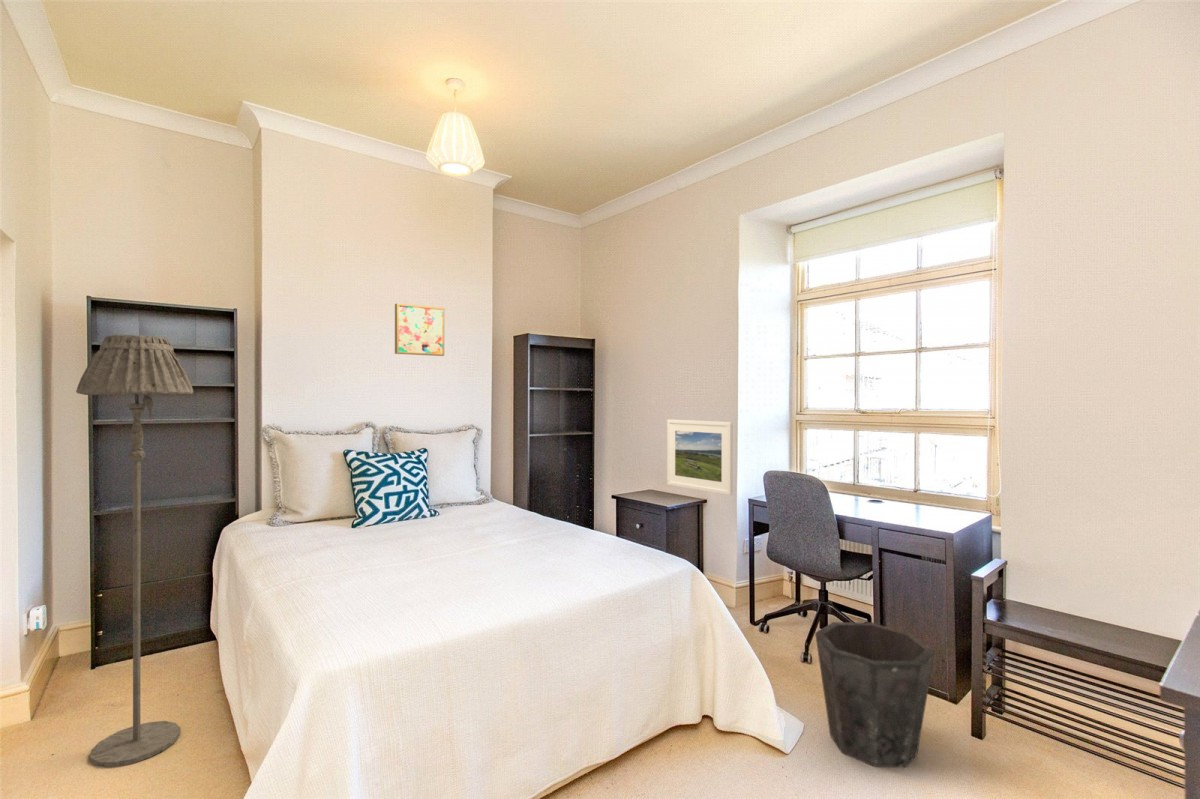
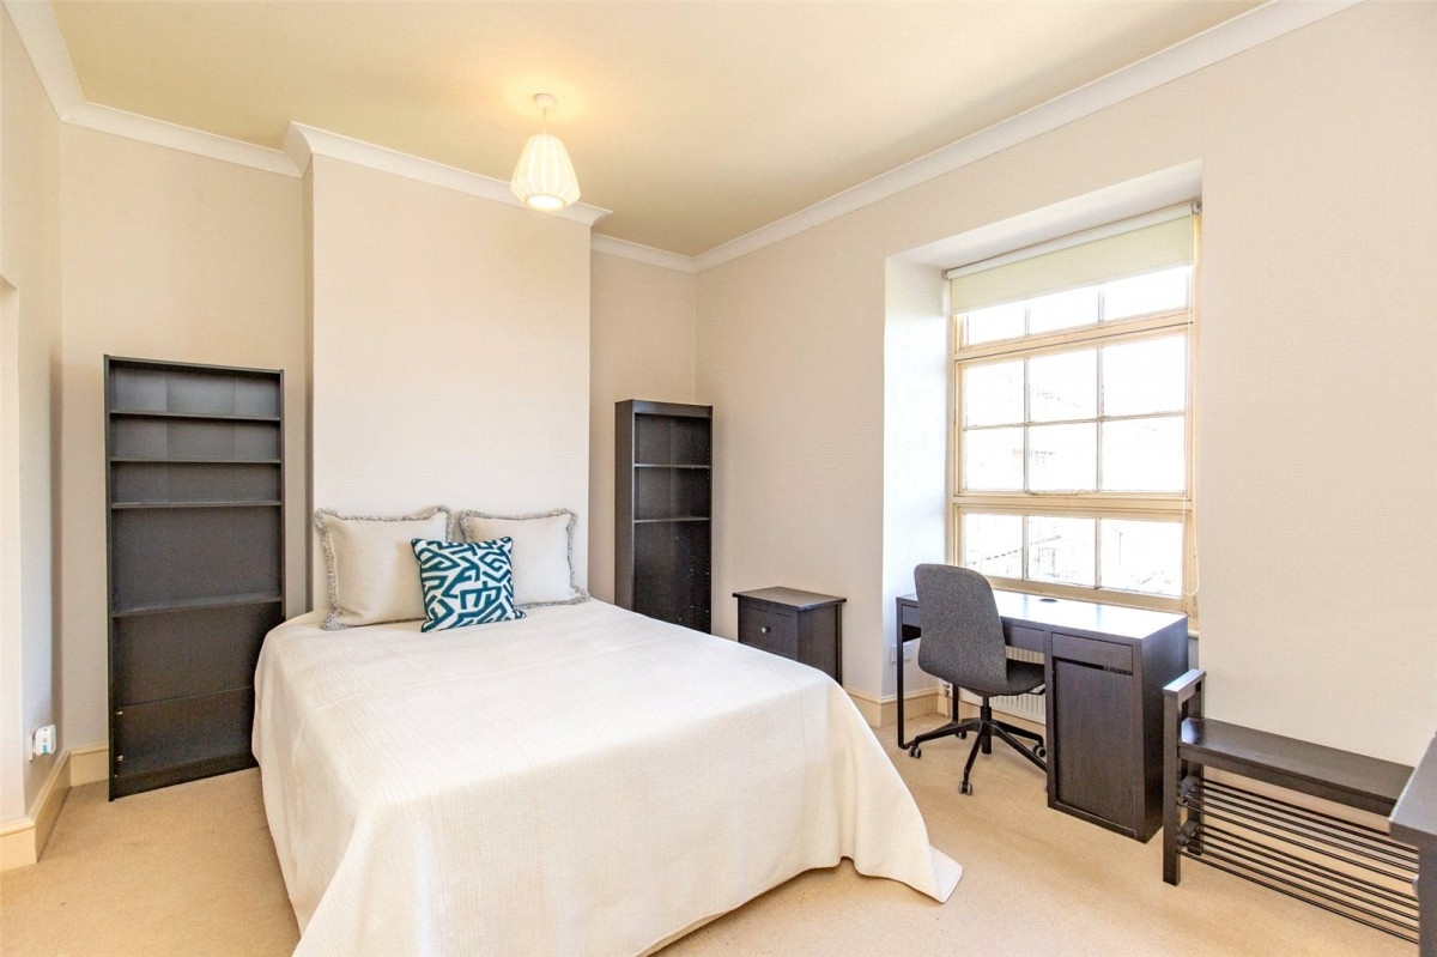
- waste bin [814,621,936,768]
- wall art [394,302,445,357]
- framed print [666,419,734,496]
- floor lamp [75,333,194,768]
